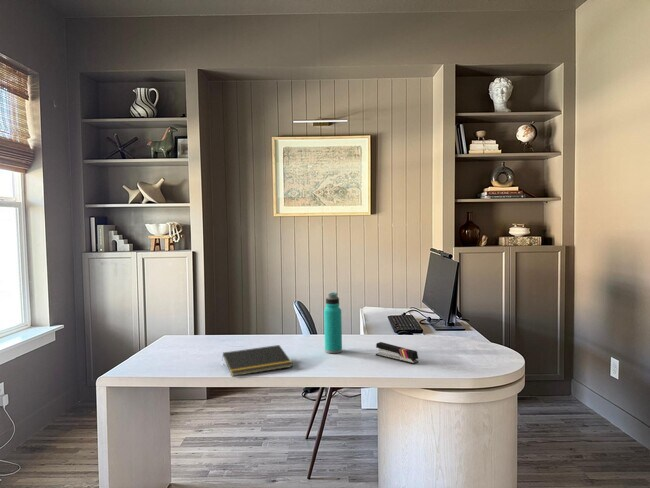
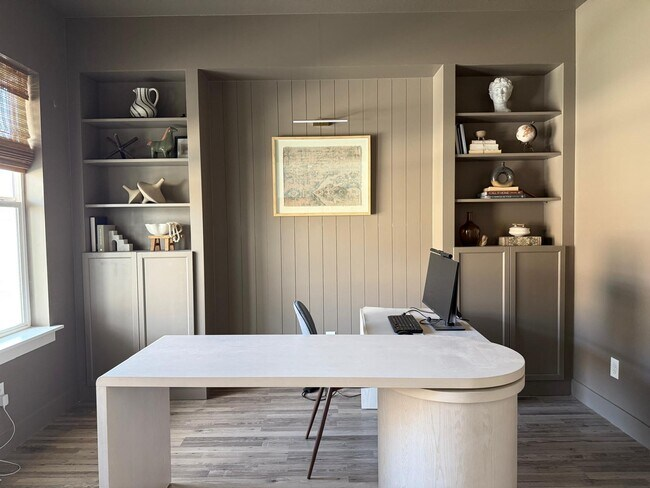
- water bottle [323,292,343,354]
- stapler [375,341,419,365]
- notepad [221,344,294,377]
